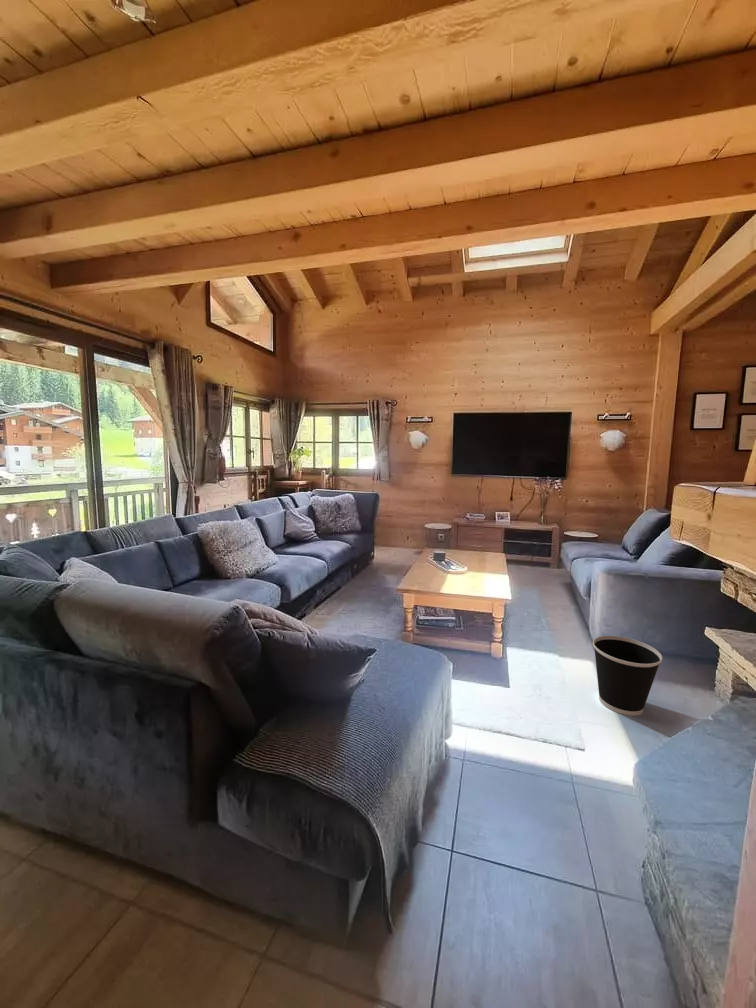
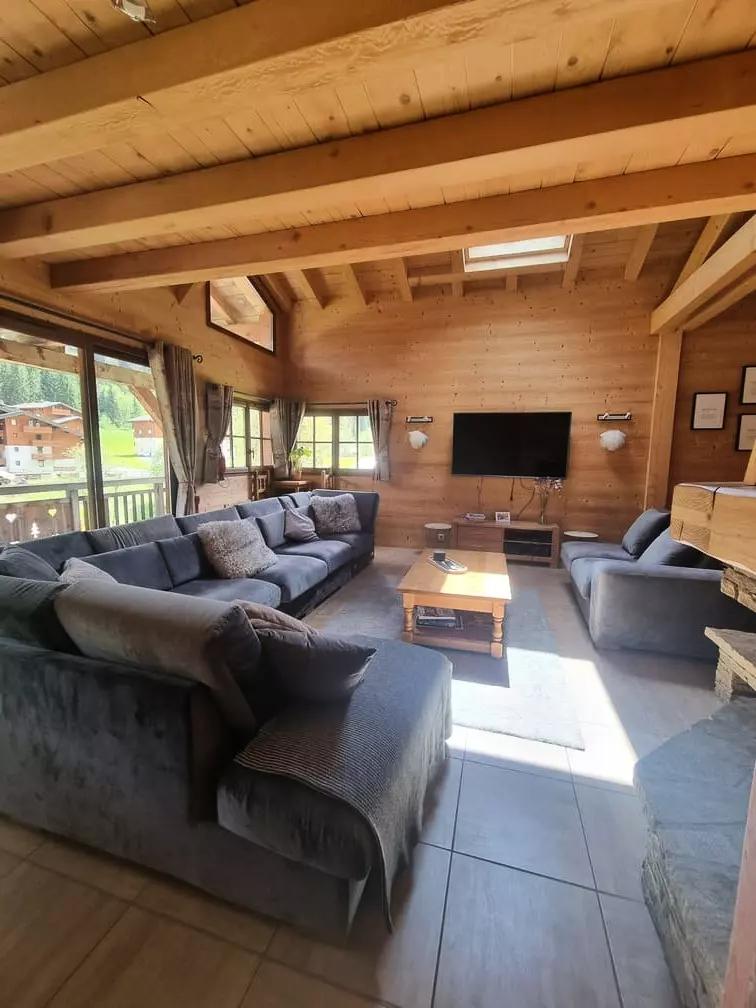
- wastebasket [592,635,663,717]
